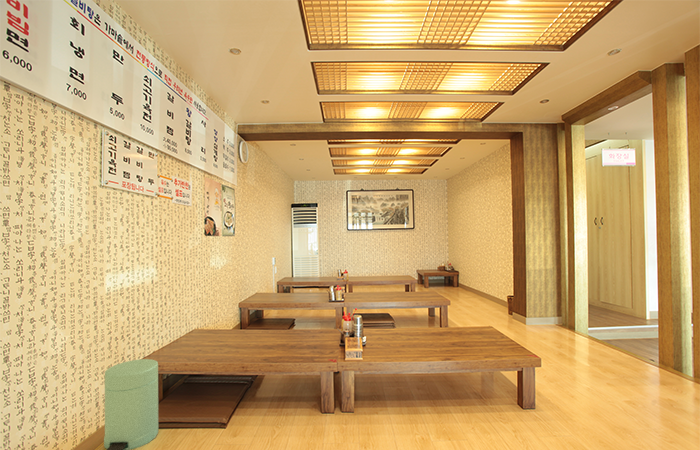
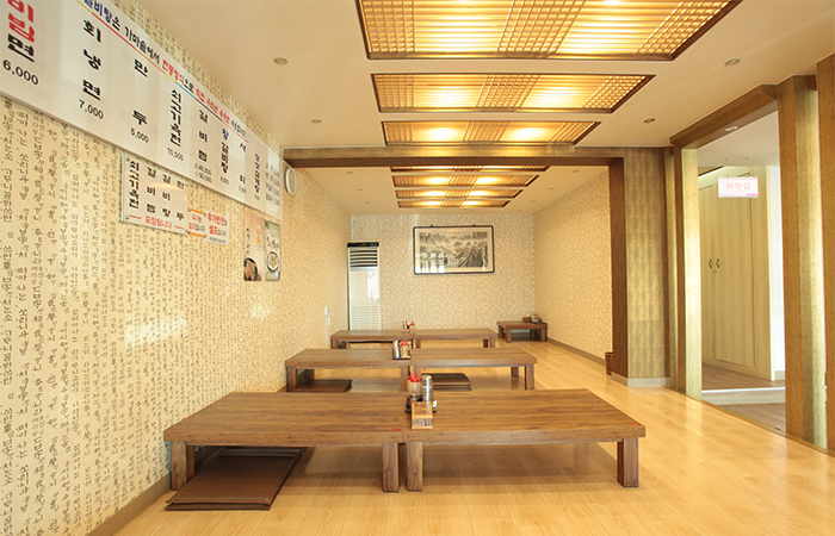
- trash can [103,358,159,450]
